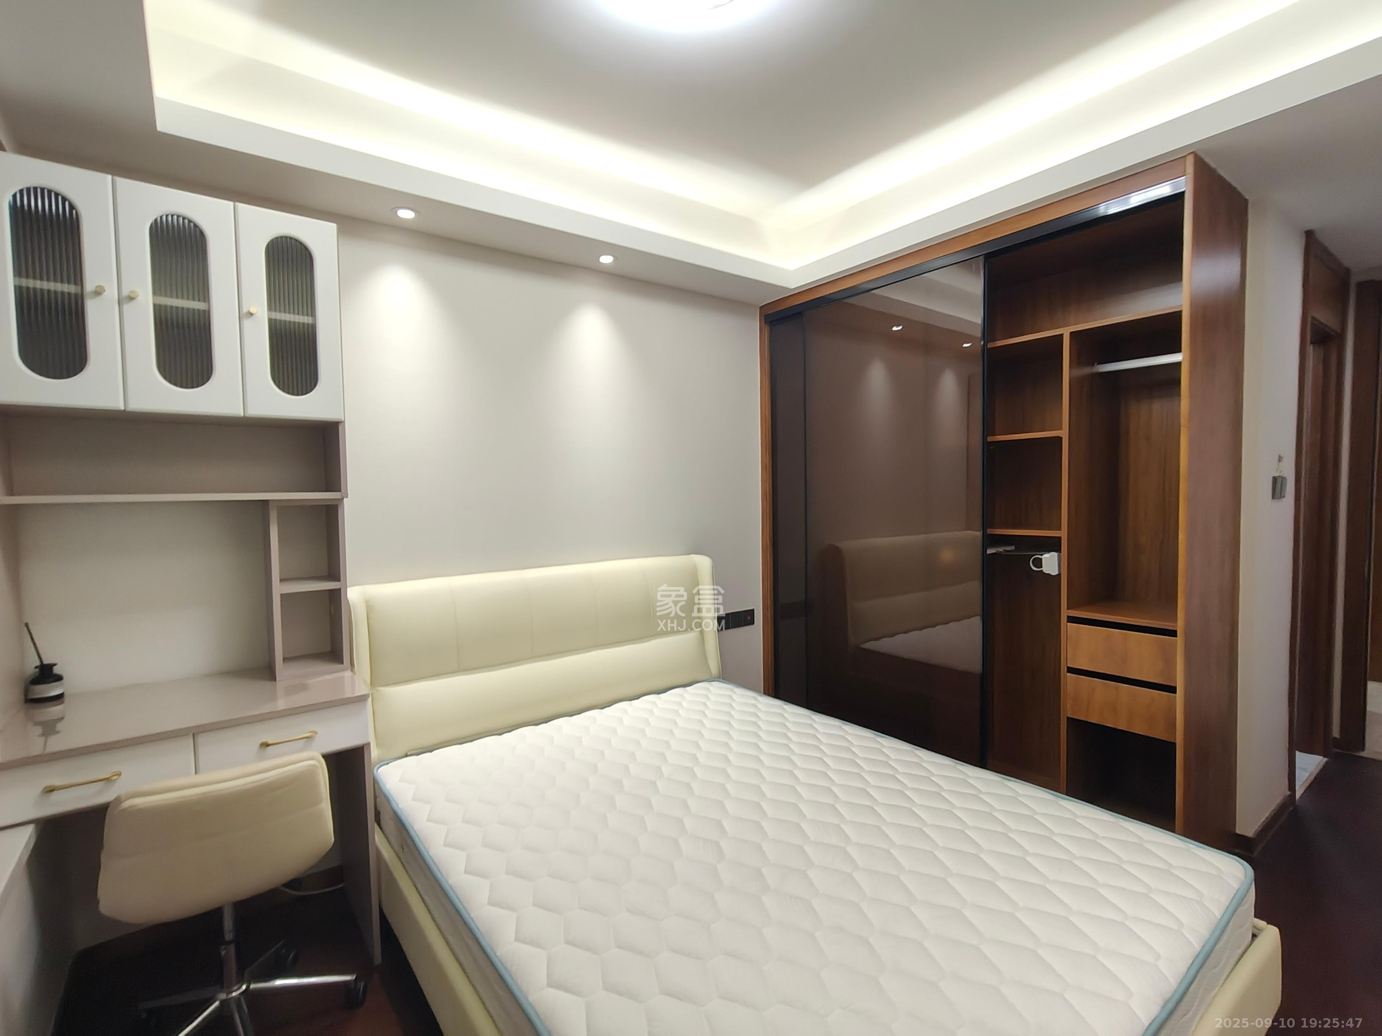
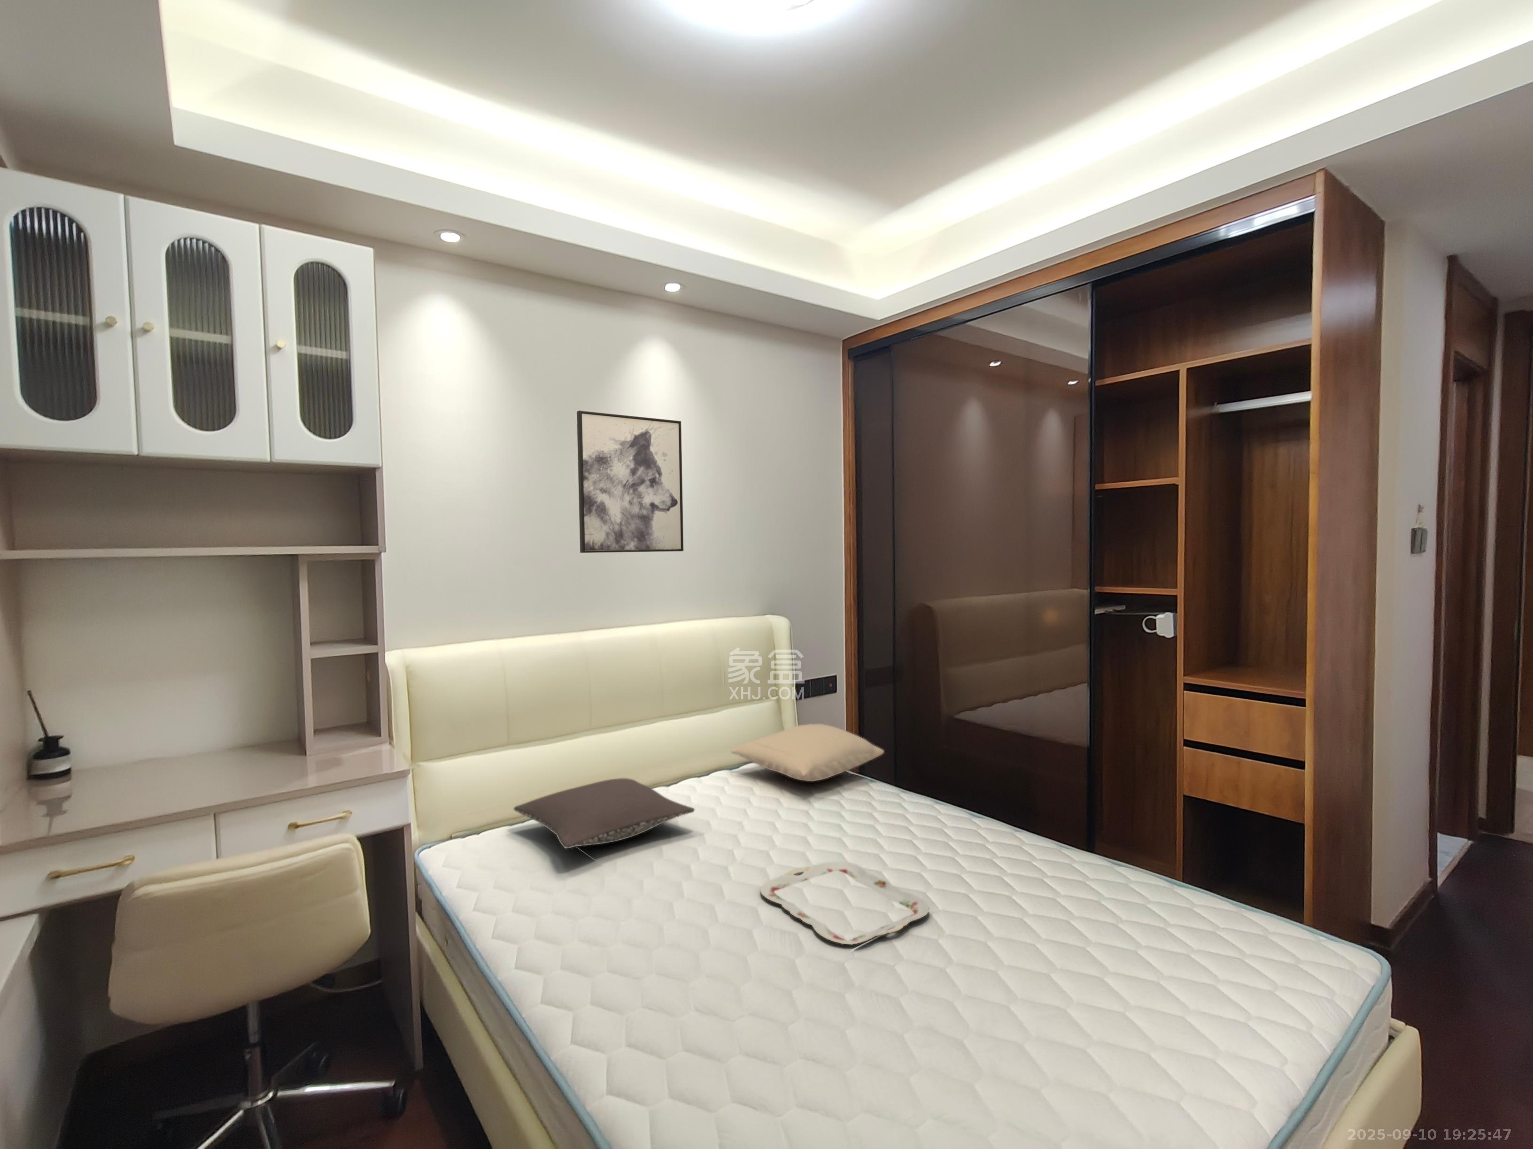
+ wall art [576,410,684,553]
+ pillow [513,777,695,848]
+ serving tray [760,861,929,945]
+ pillow [730,724,885,782]
